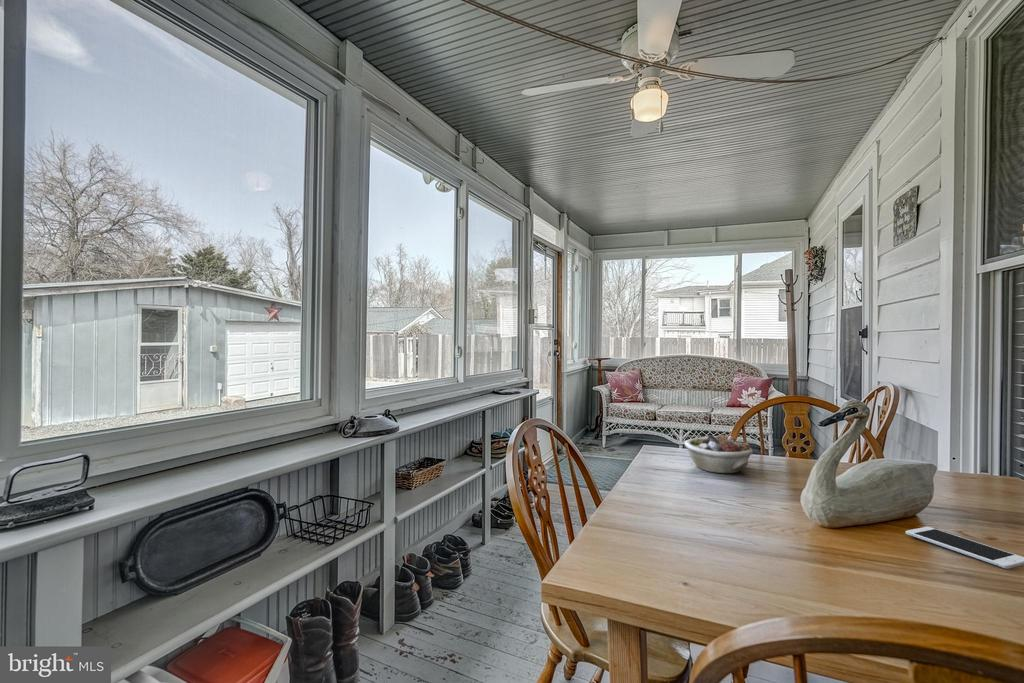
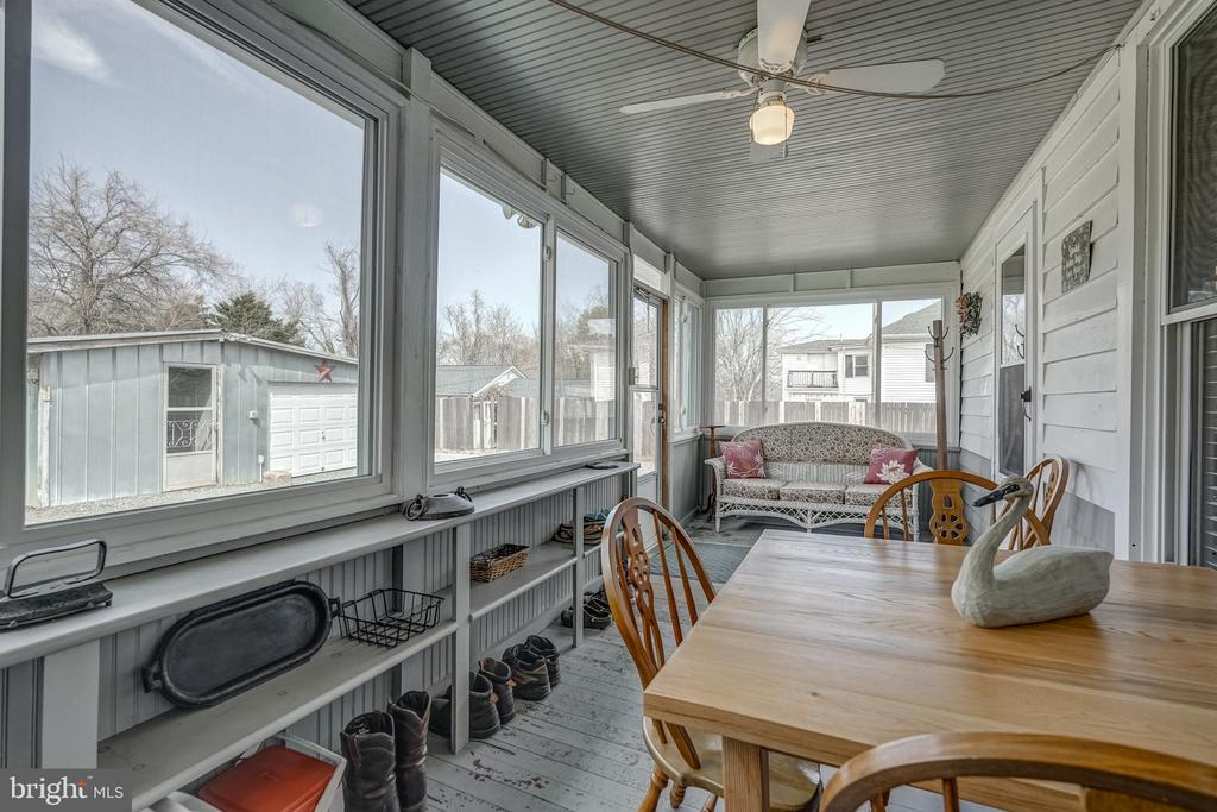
- succulent planter [684,433,754,474]
- cell phone [905,526,1024,570]
